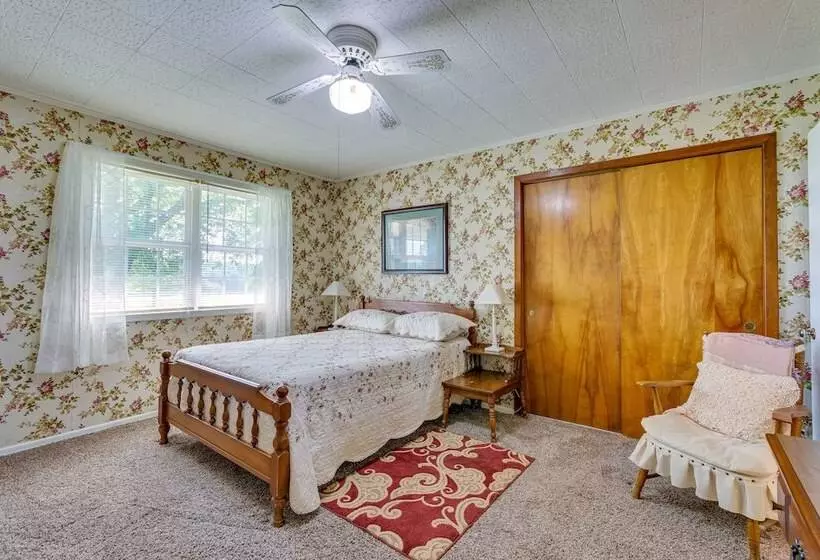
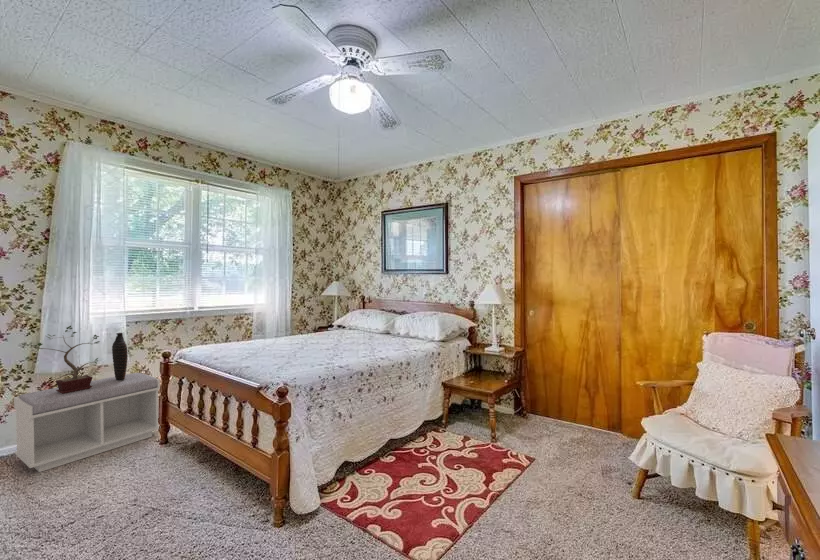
+ bench [13,372,161,473]
+ potted plant [20,325,101,394]
+ decorative vase [111,332,129,380]
